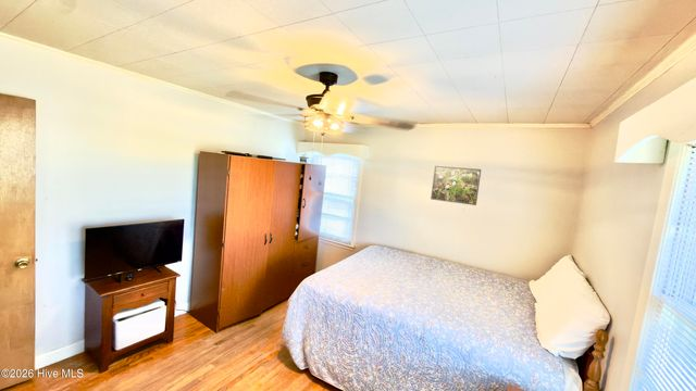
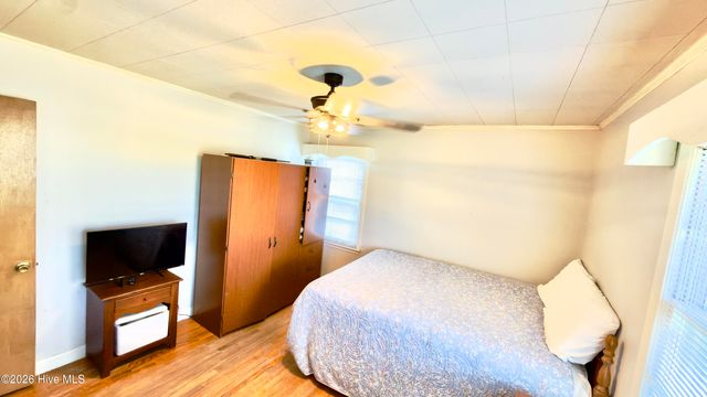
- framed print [430,165,482,206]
